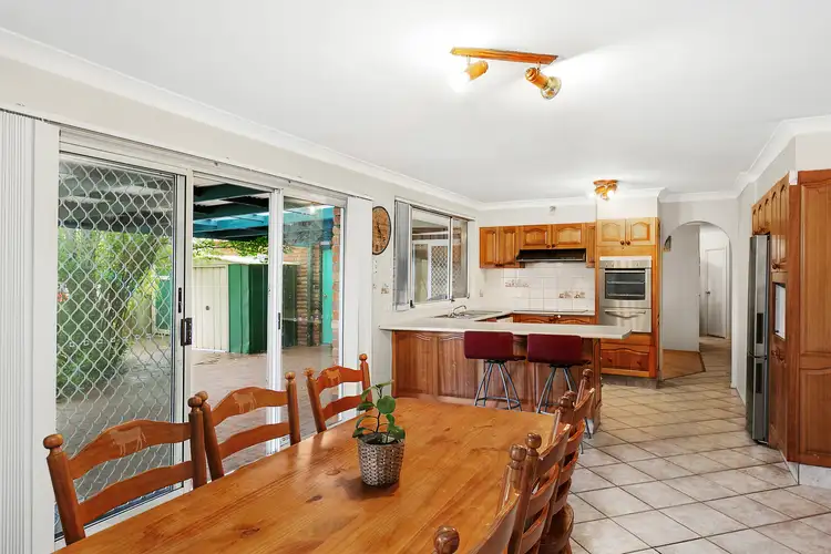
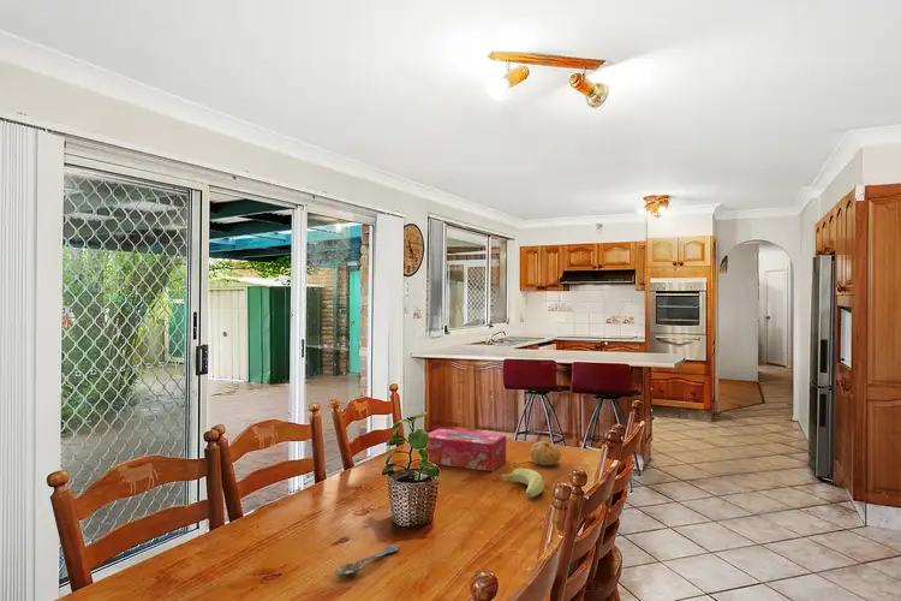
+ banana [501,468,544,499]
+ fruit [529,440,562,466]
+ tissue box [424,428,507,472]
+ spoon [334,545,400,577]
